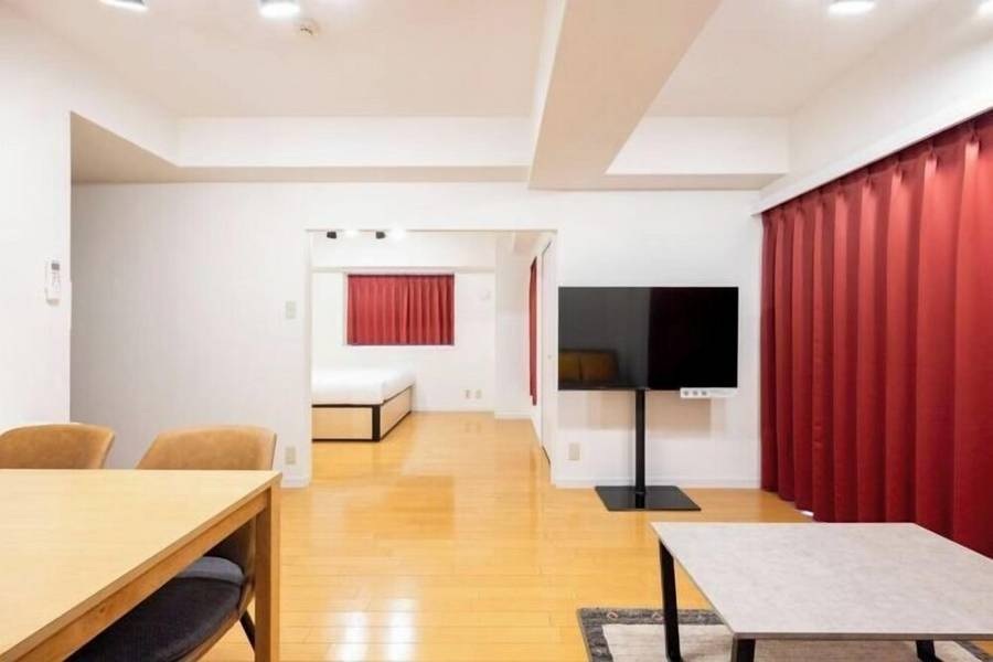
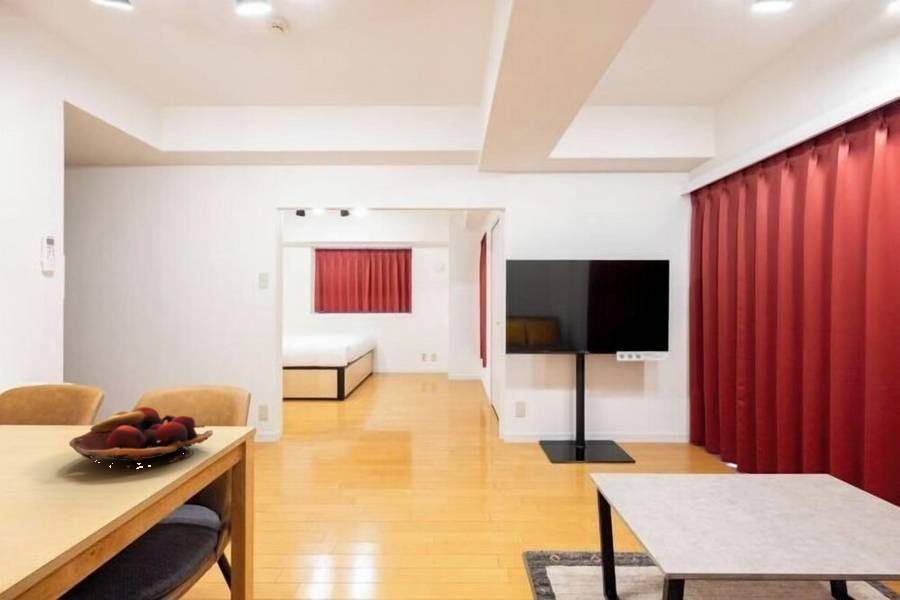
+ fruit basket [68,406,214,470]
